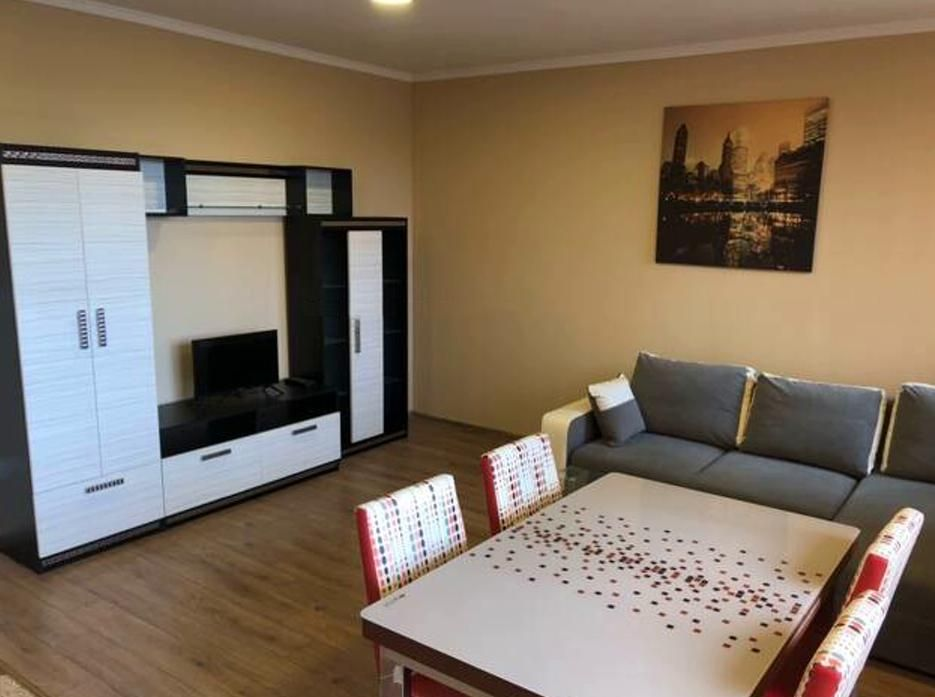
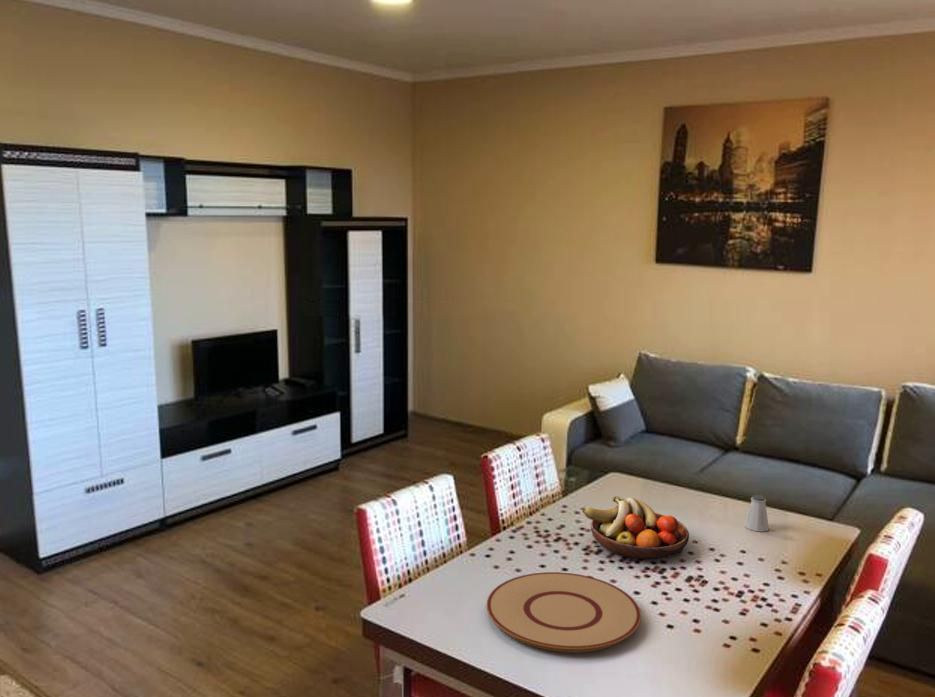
+ fruit bowl [582,495,690,560]
+ plate [486,571,642,654]
+ saltshaker [743,494,770,533]
